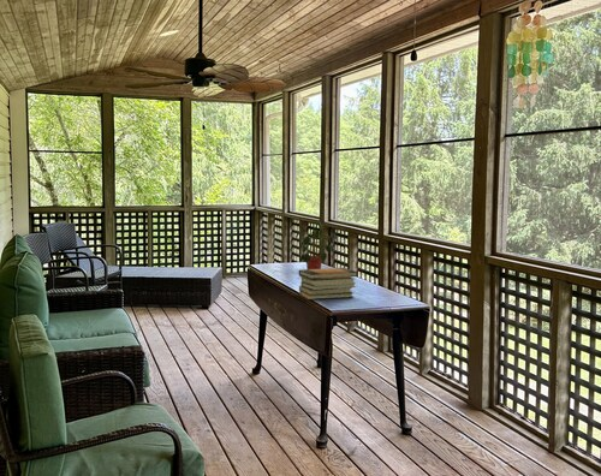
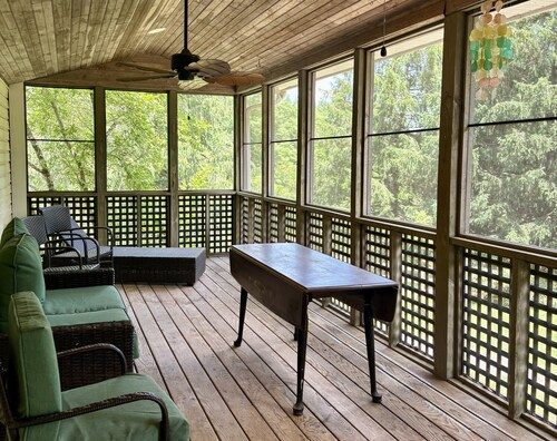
- book stack [298,267,358,301]
- potted plant [294,220,339,269]
